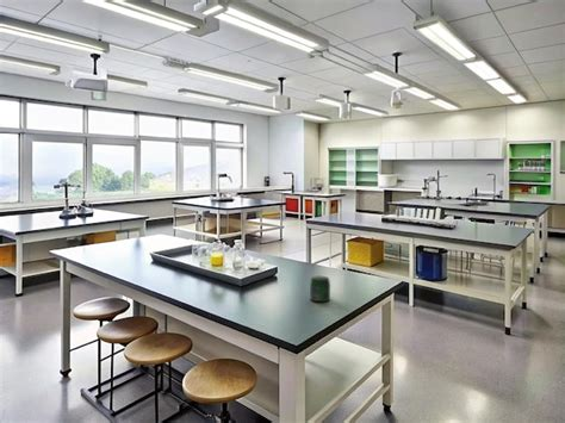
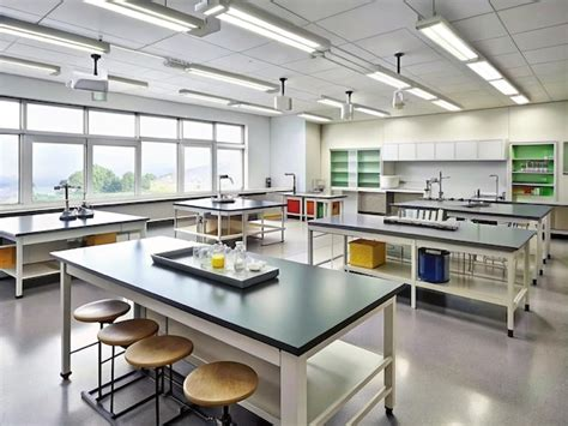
- jar [309,275,331,303]
